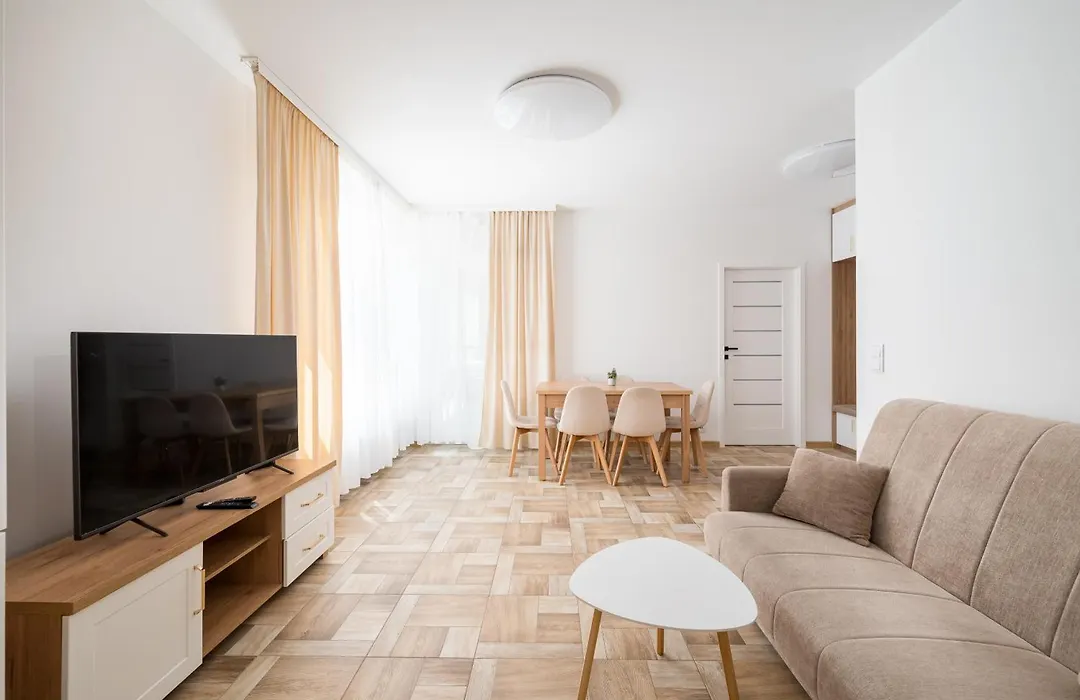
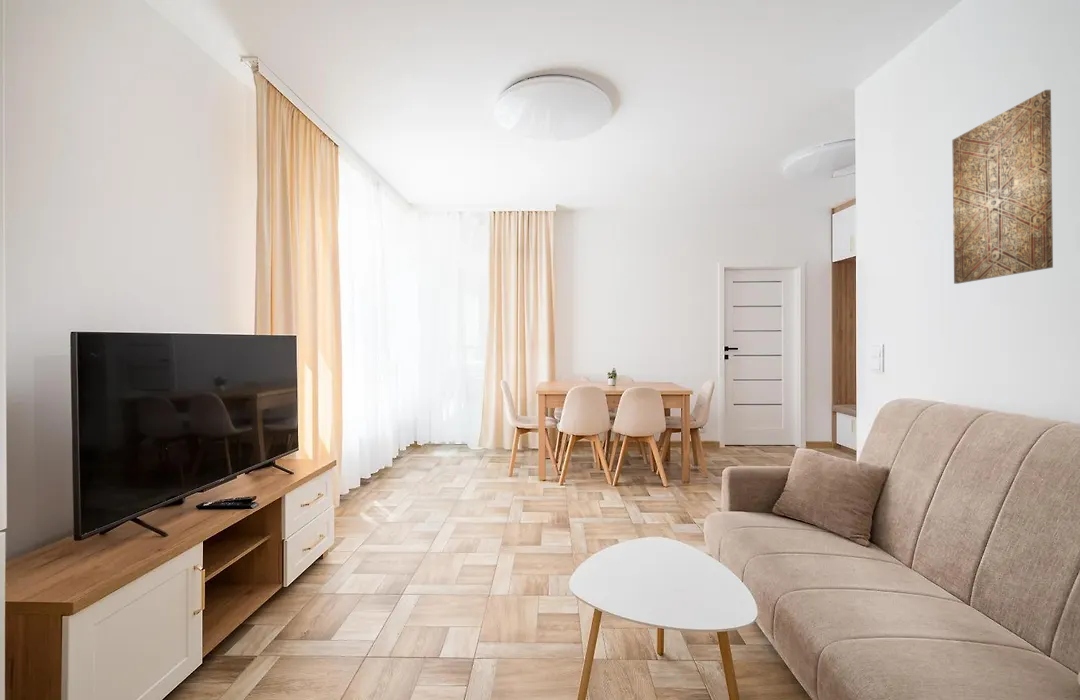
+ wall art [951,89,1054,285]
